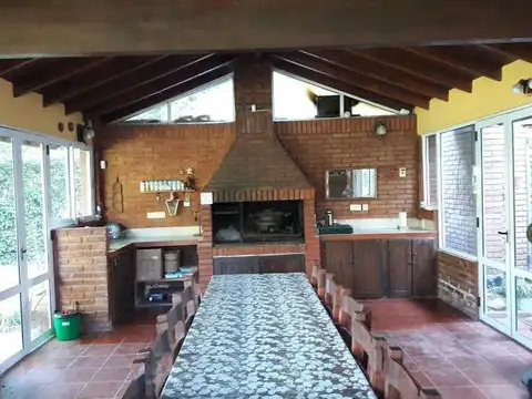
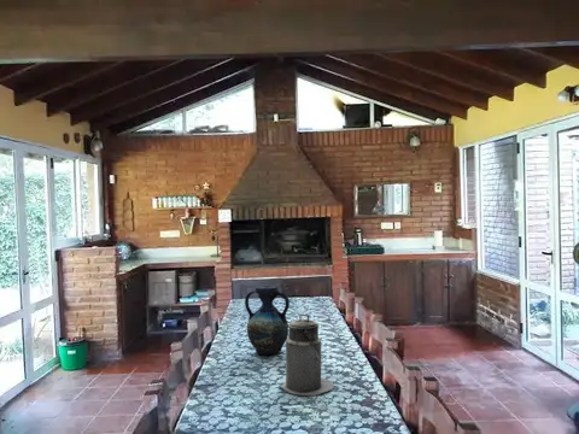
+ canister [281,313,335,397]
+ vase [244,285,291,356]
